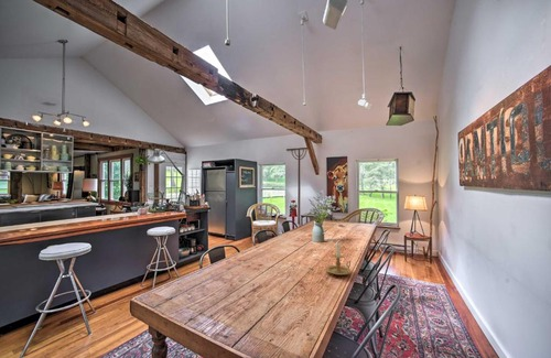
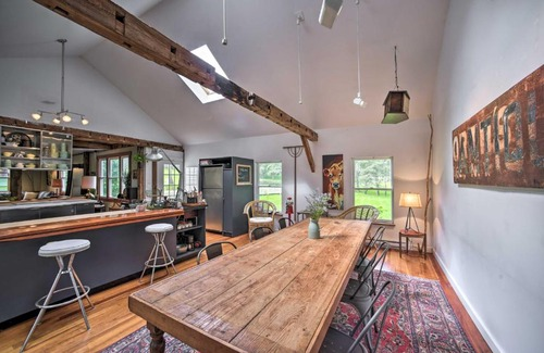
- candle holder [325,242,353,276]
